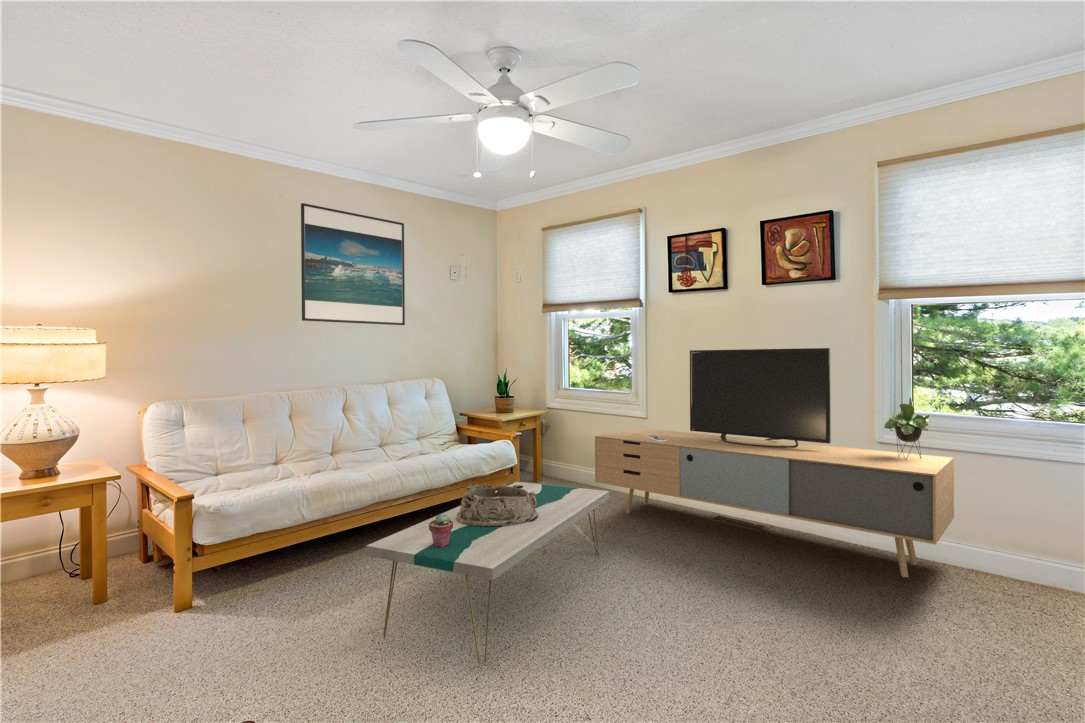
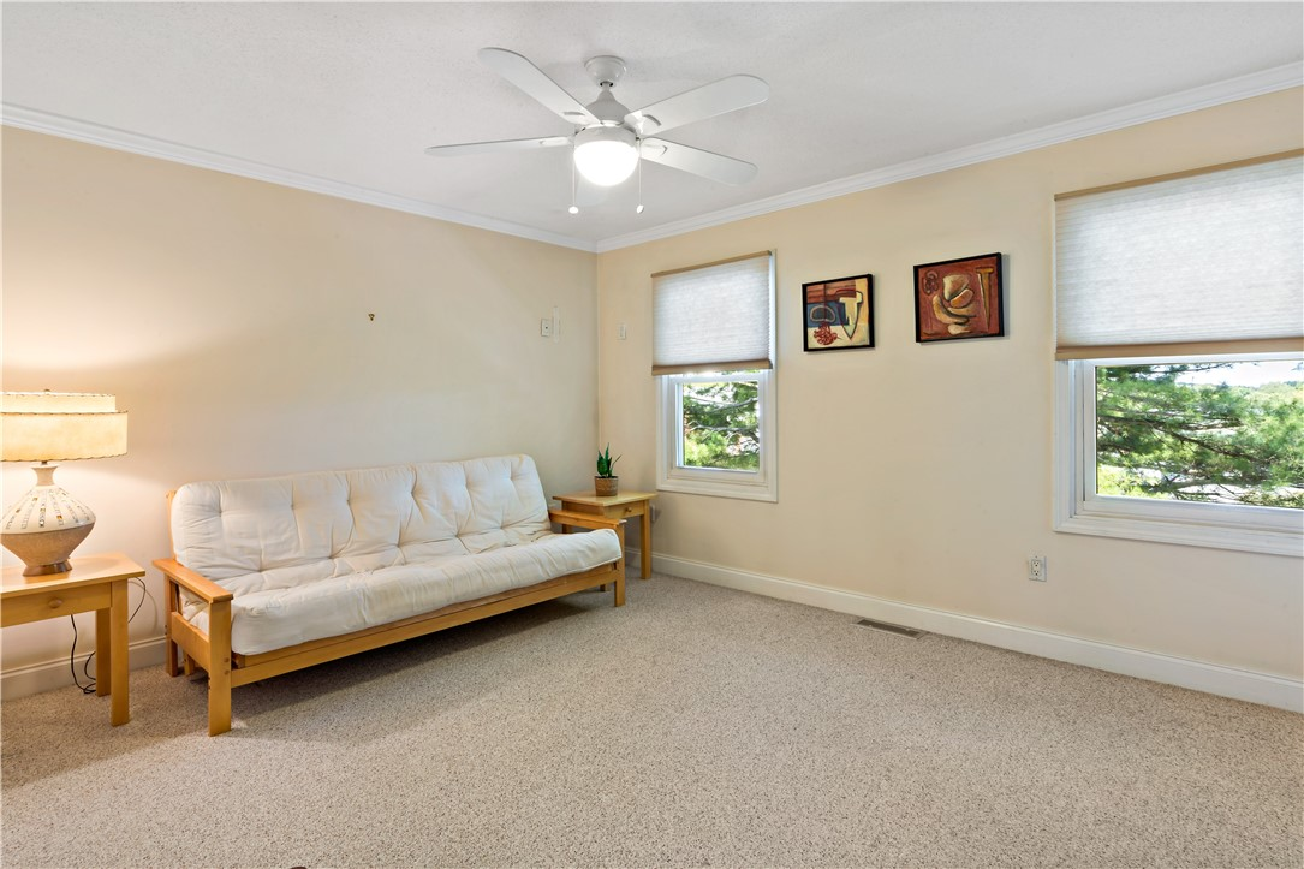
- media console [594,347,955,578]
- potted succulent [429,512,453,547]
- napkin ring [456,483,538,526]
- coffee table [365,481,610,667]
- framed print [300,202,406,326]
